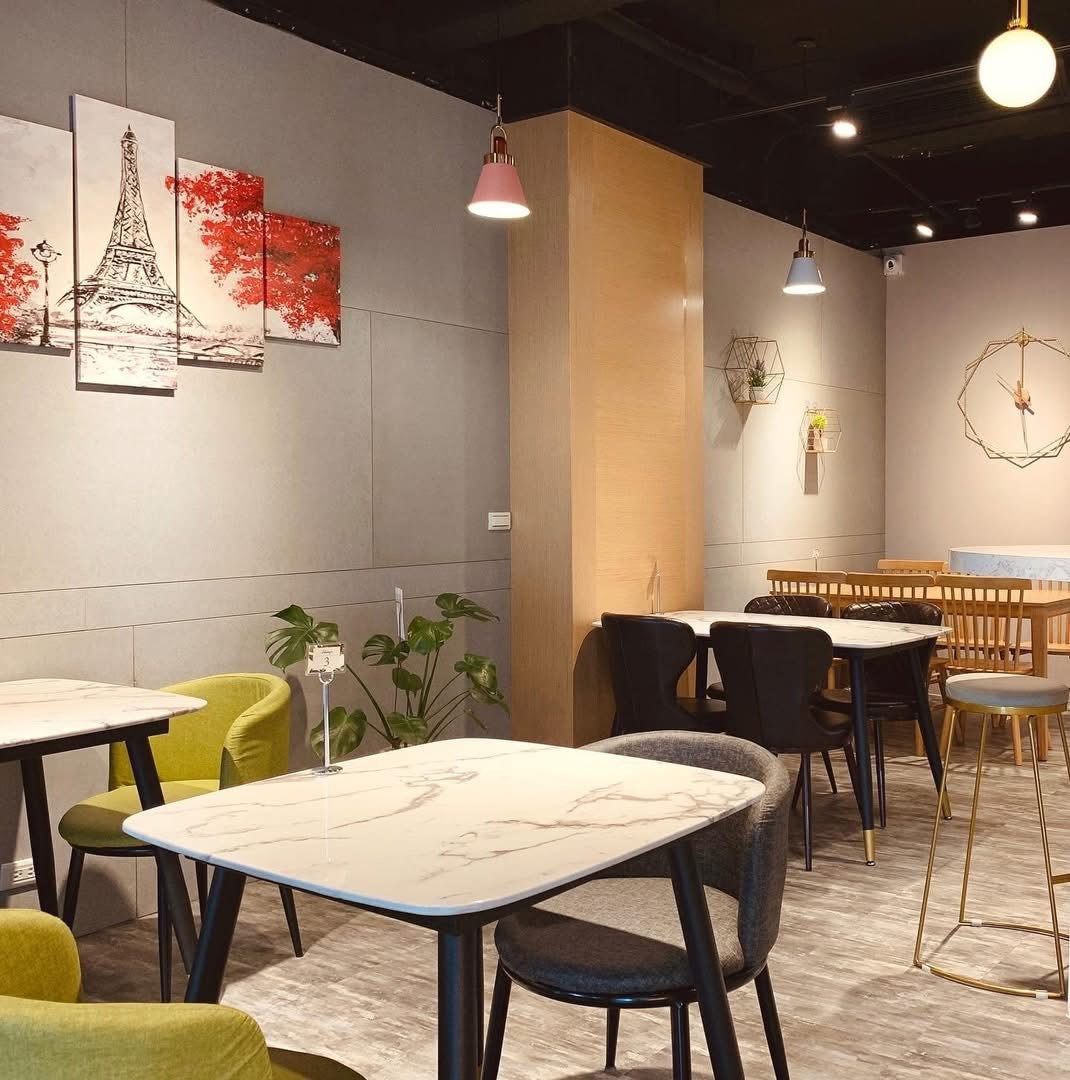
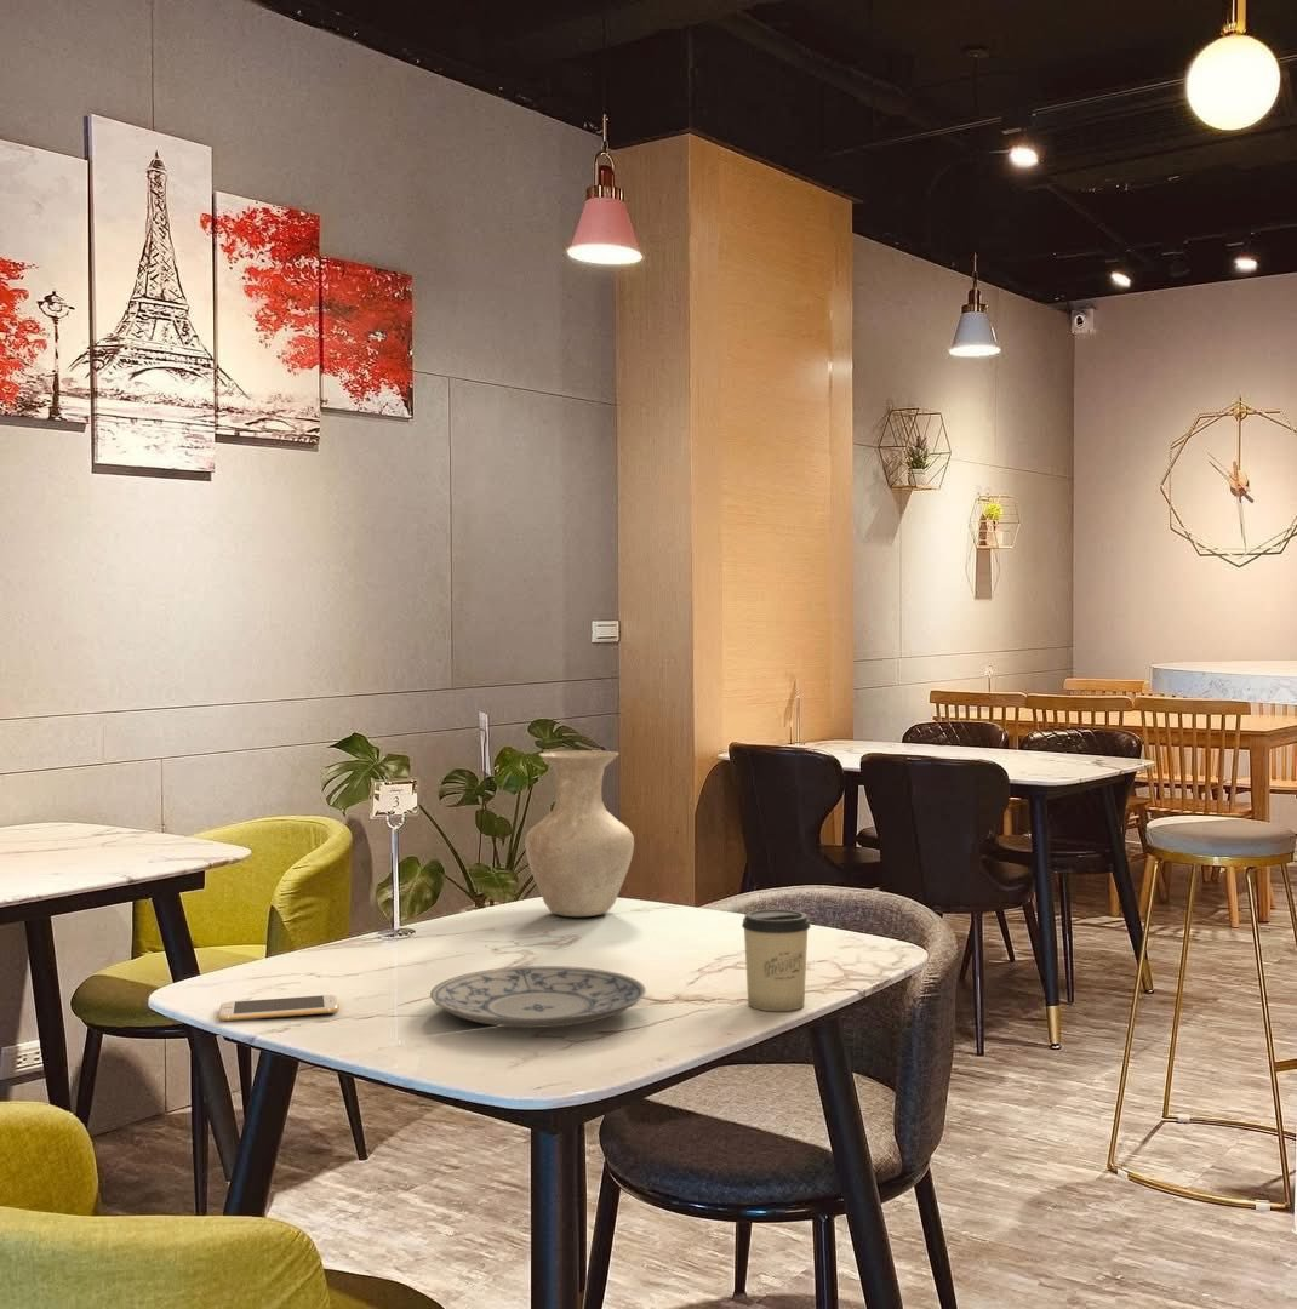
+ plate [429,965,647,1029]
+ smartphone [217,994,339,1022]
+ cup [741,908,811,1012]
+ vase [524,749,635,918]
